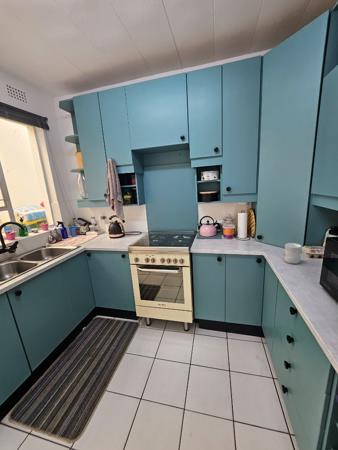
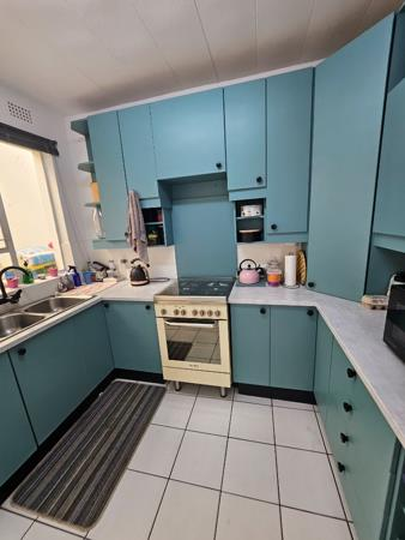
- mug [283,242,307,265]
